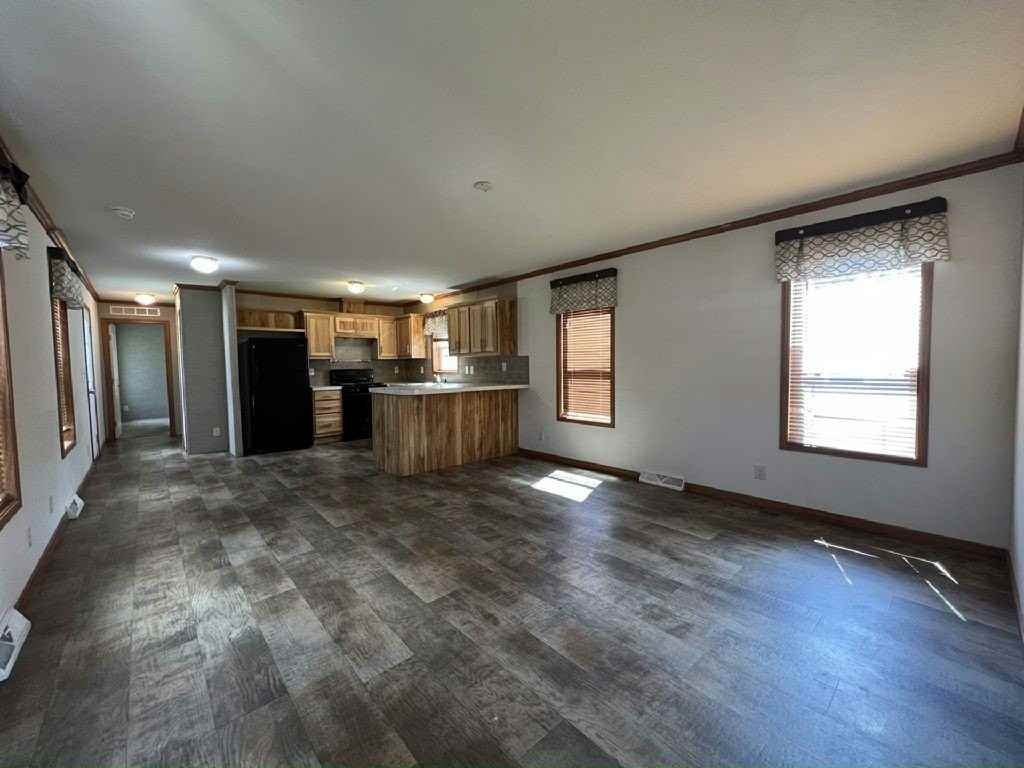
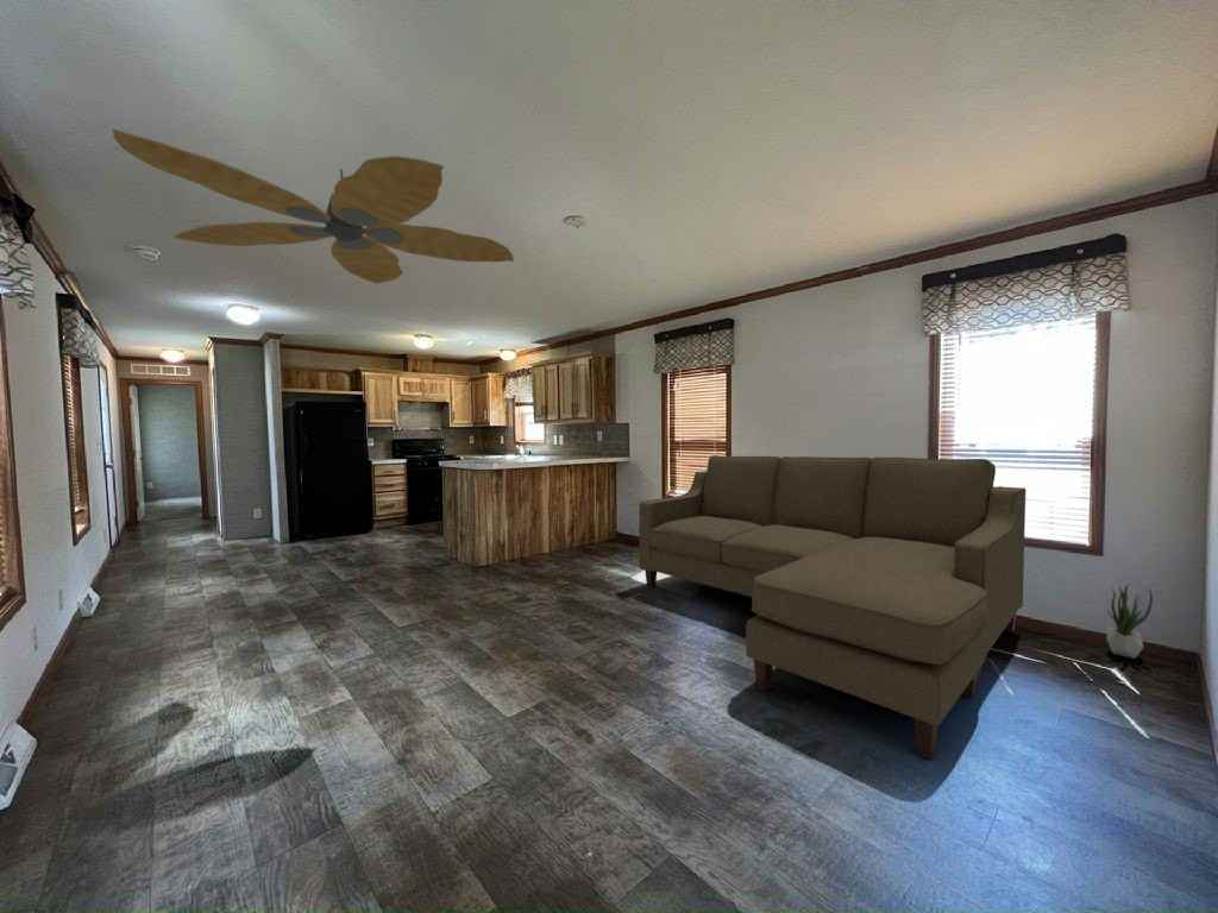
+ ceiling fan [111,127,515,285]
+ potted plant [1105,583,1154,660]
+ sofa [639,454,1028,761]
